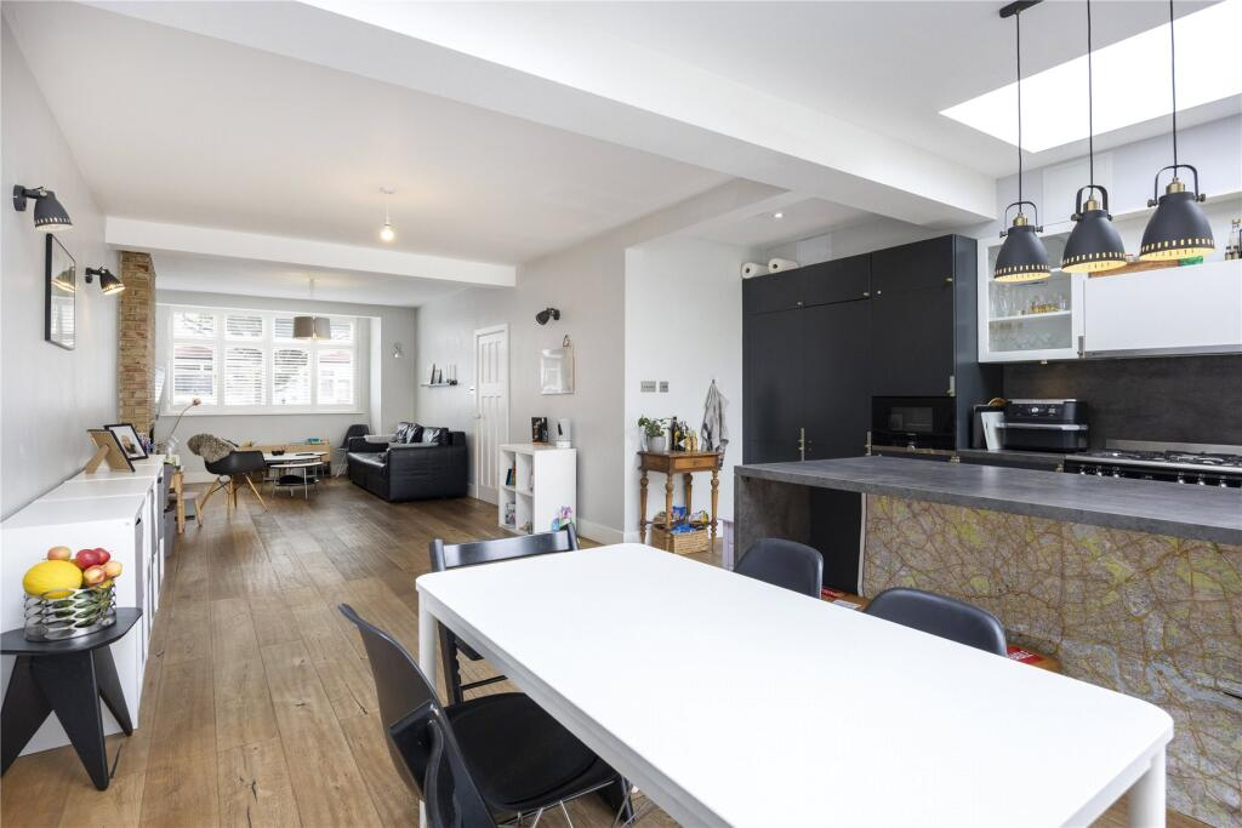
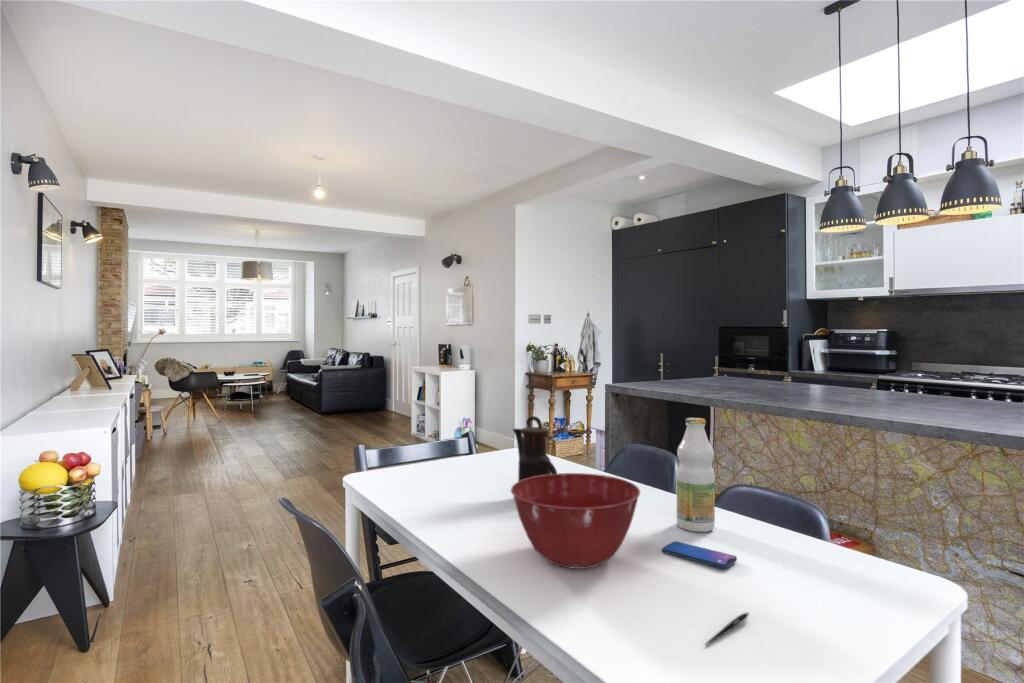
+ teapot [512,415,558,481]
+ smartphone [661,540,738,569]
+ pen [704,611,750,647]
+ mixing bowl [510,472,641,570]
+ bottle [676,417,716,533]
